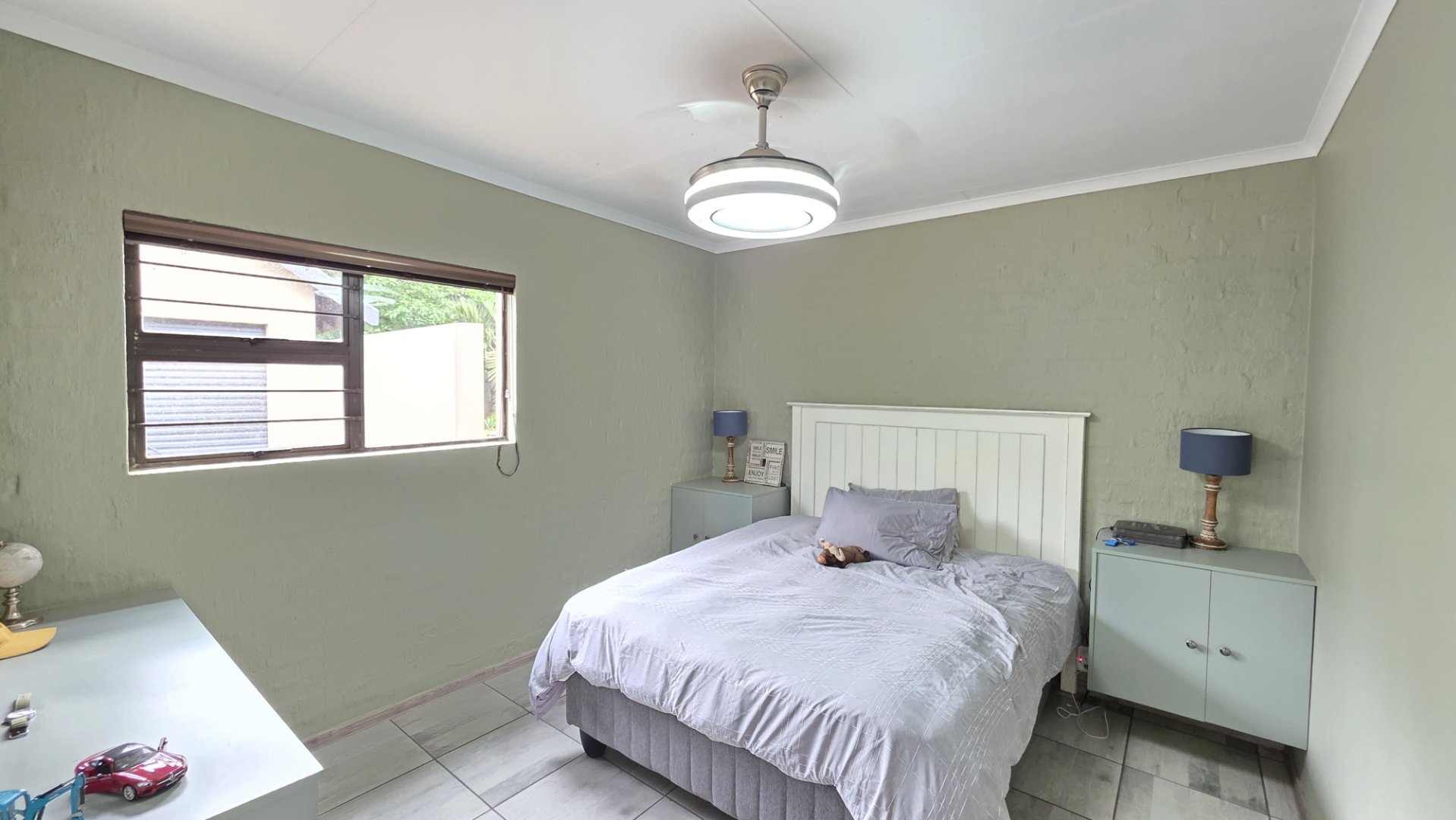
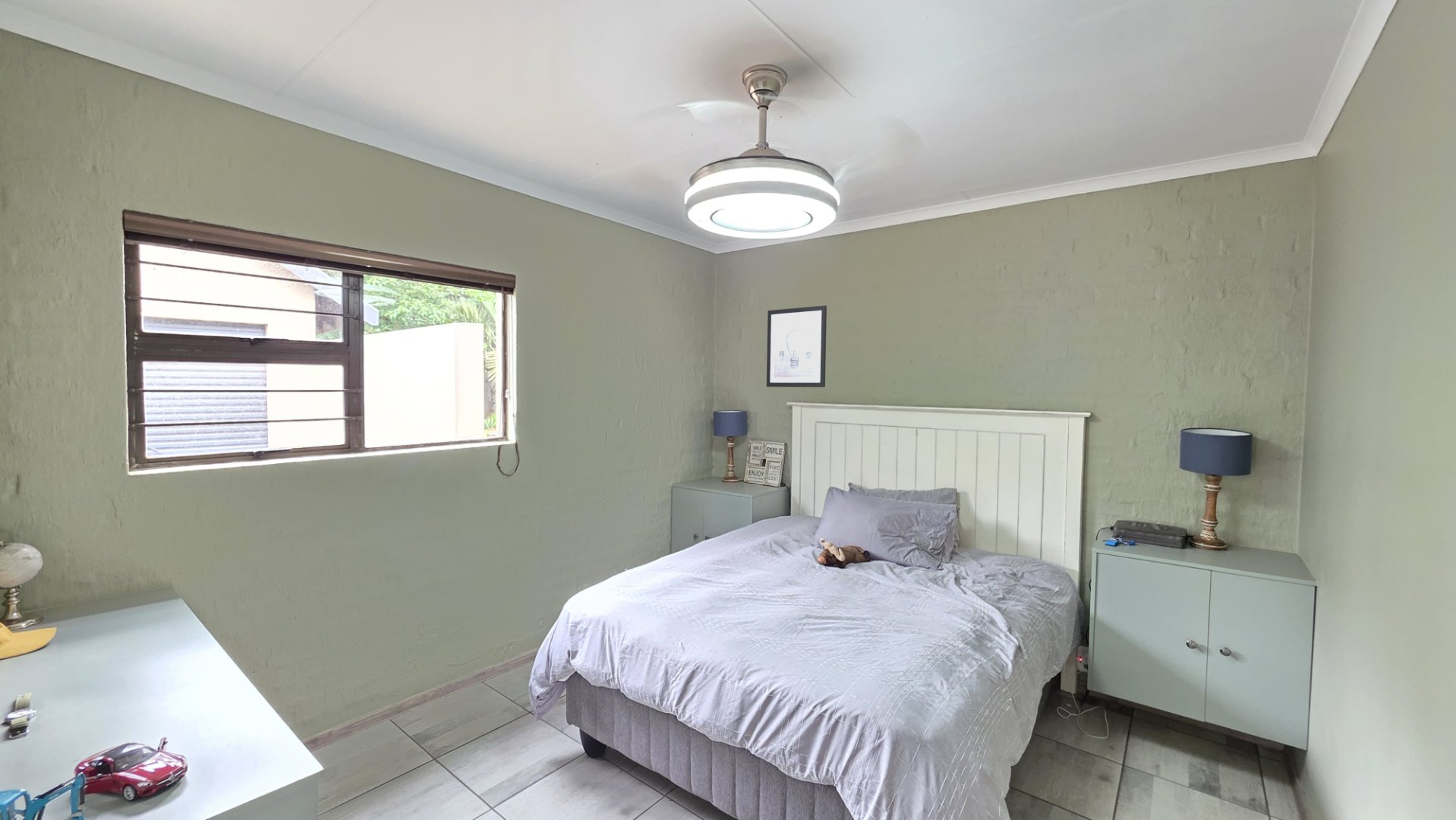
+ wall art [766,304,827,388]
